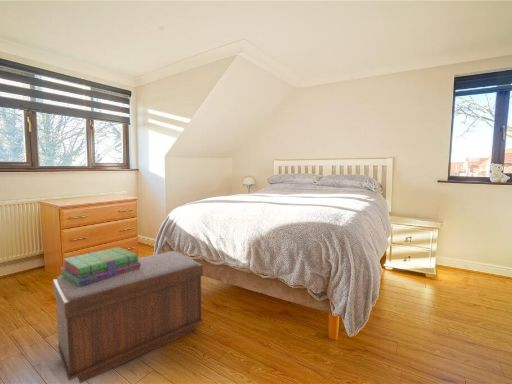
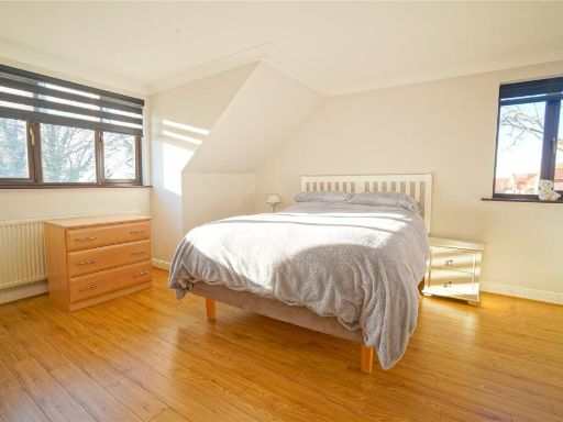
- stack of books [60,246,141,286]
- bench [52,250,204,384]
